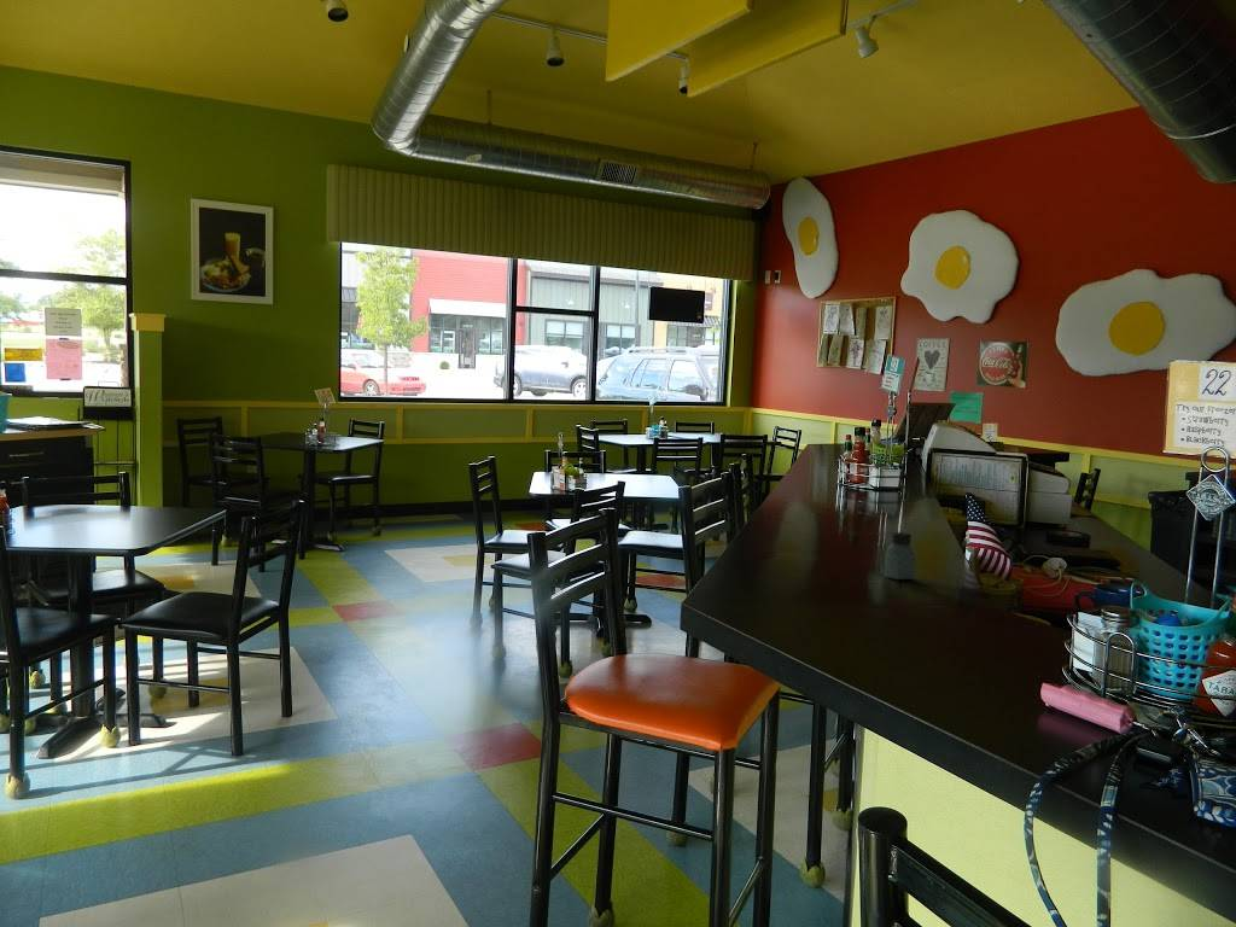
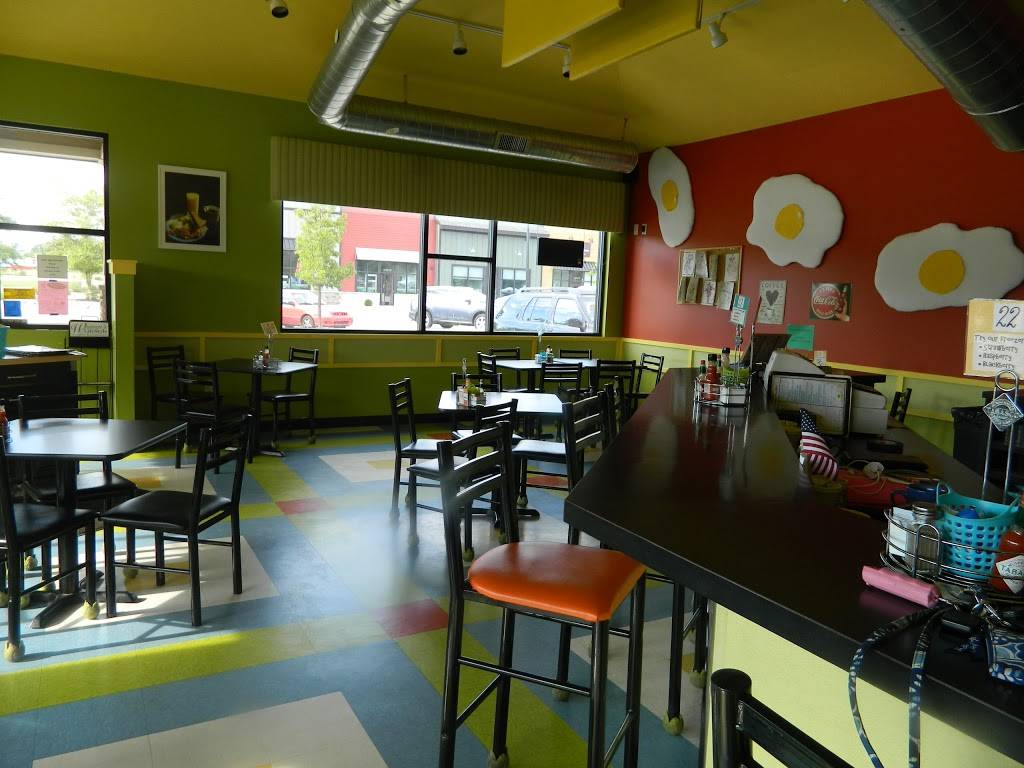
- saltshaker [882,531,917,581]
